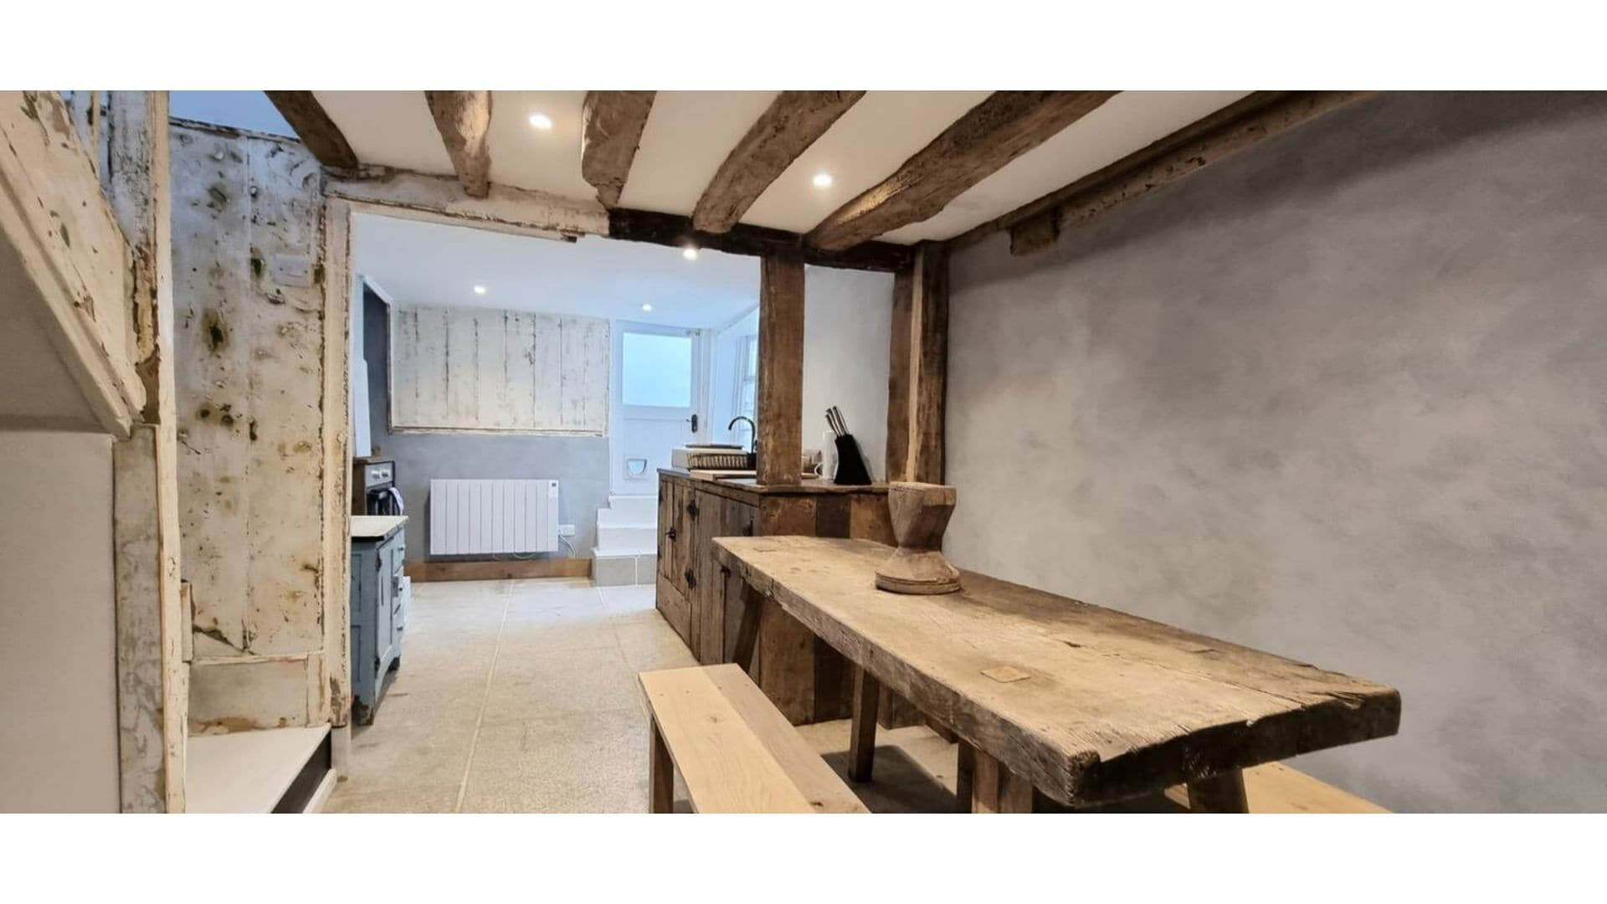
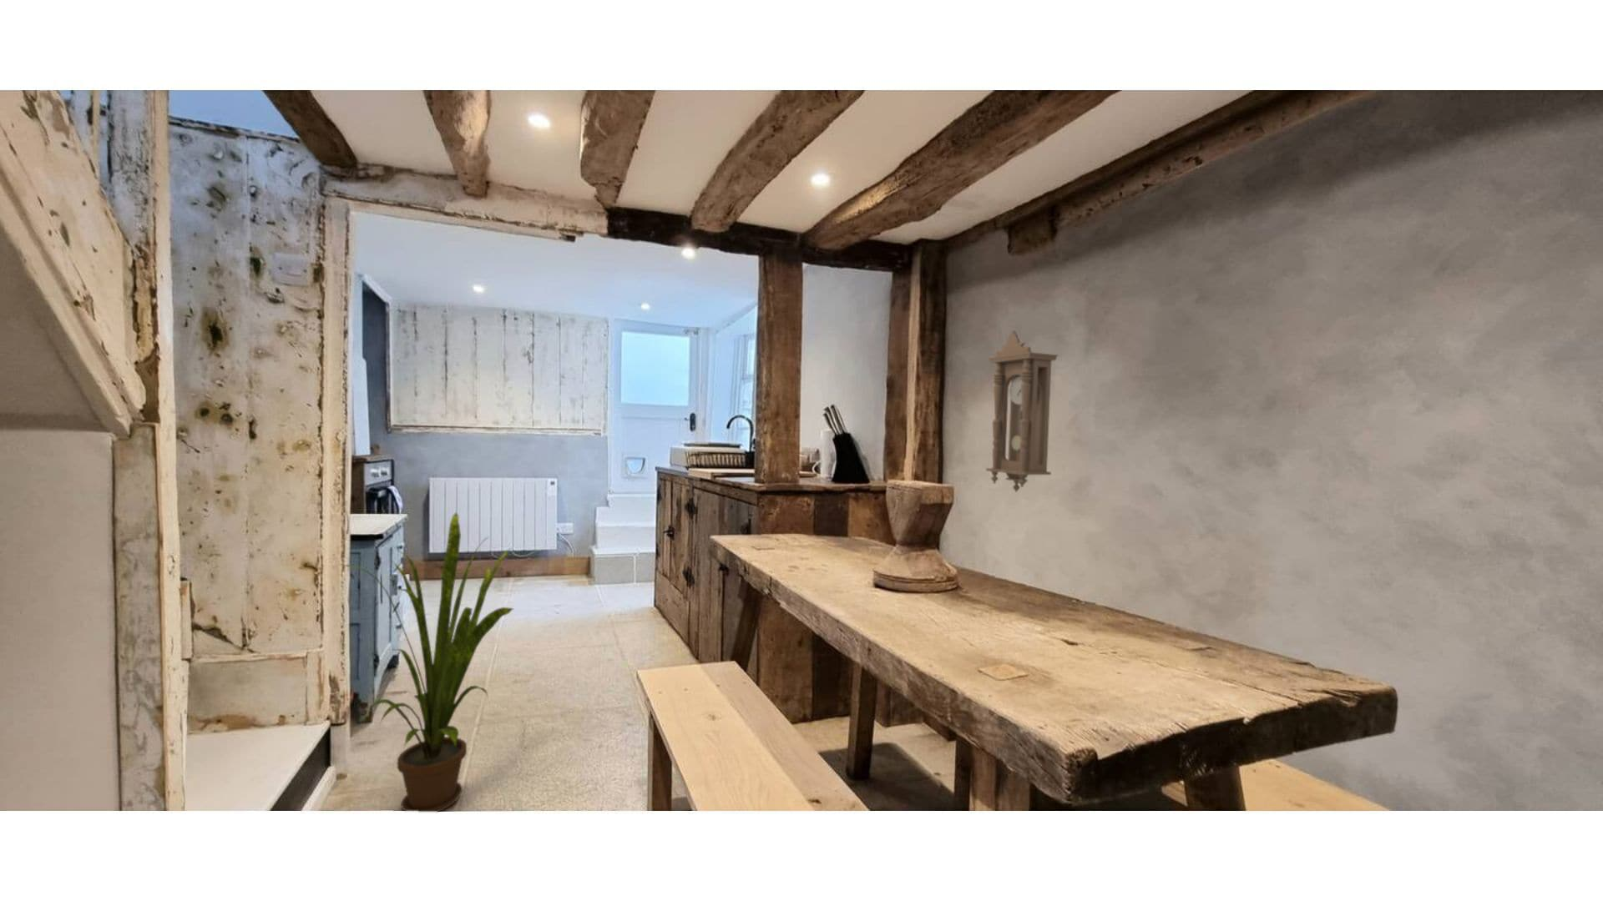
+ pendulum clock [985,330,1059,493]
+ house plant [337,512,514,813]
